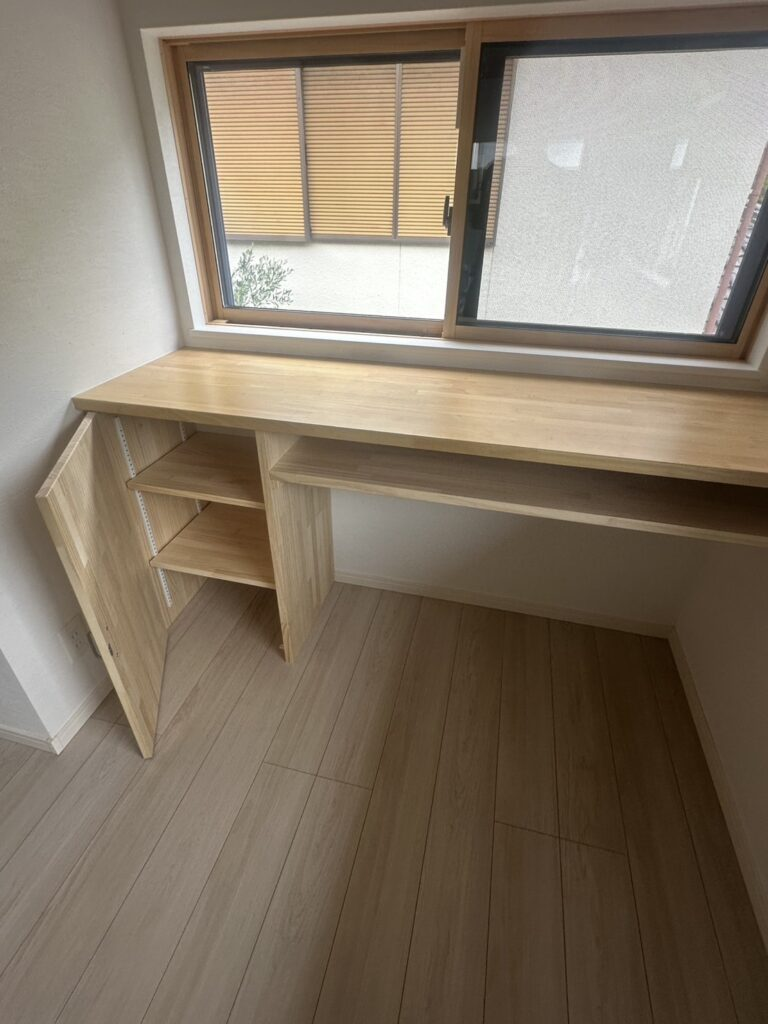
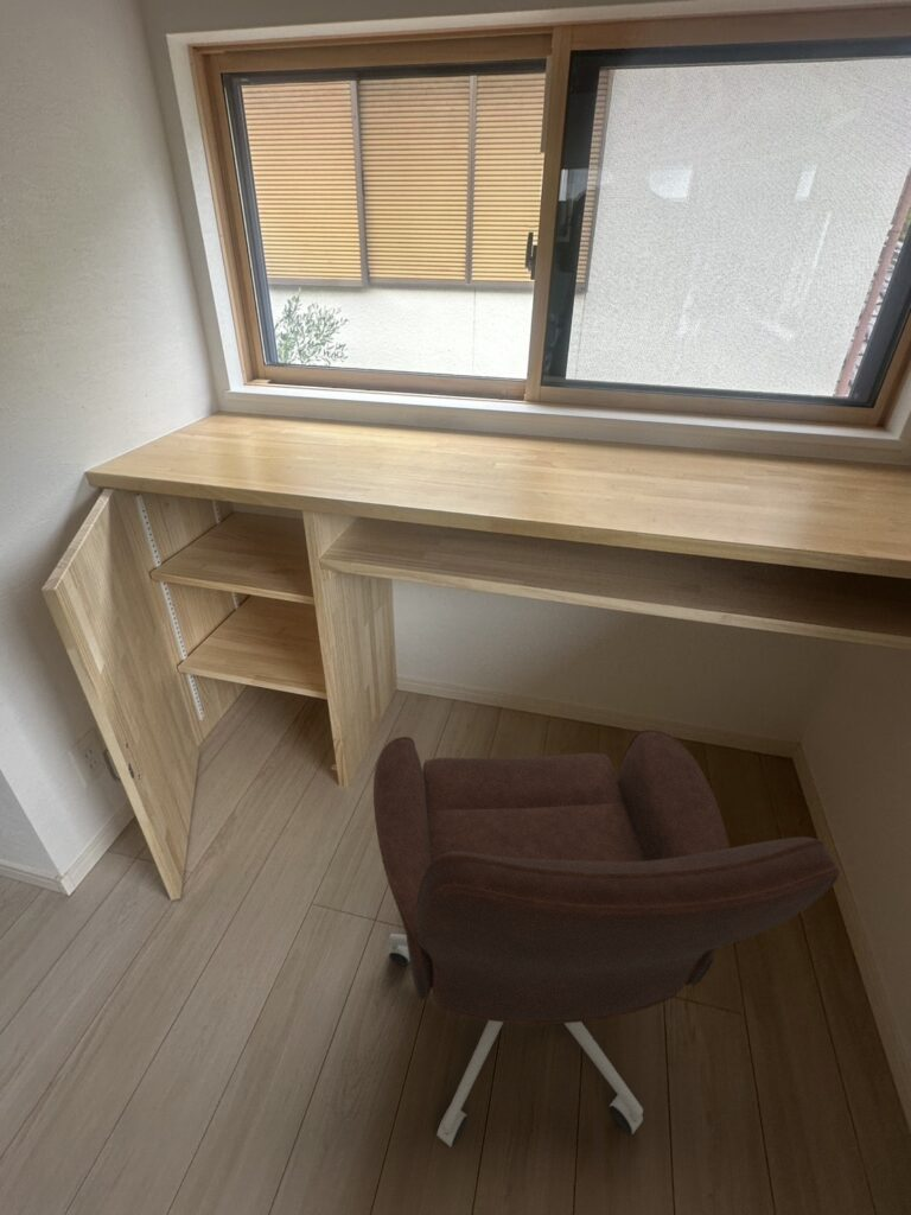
+ office chair [372,729,841,1149]
